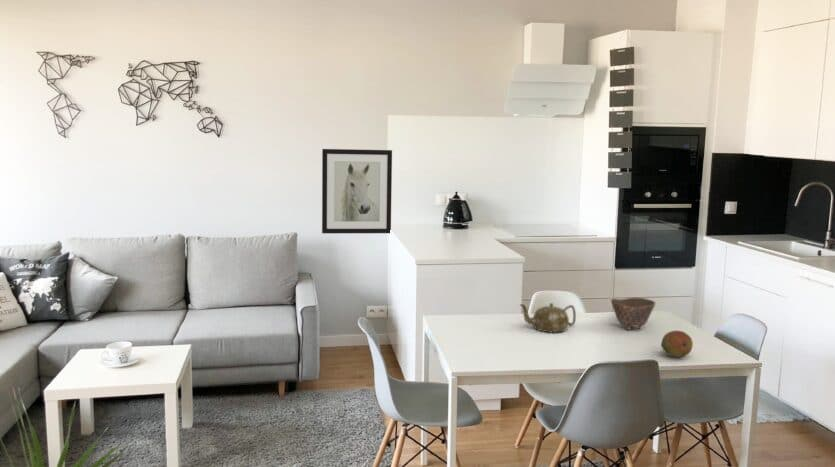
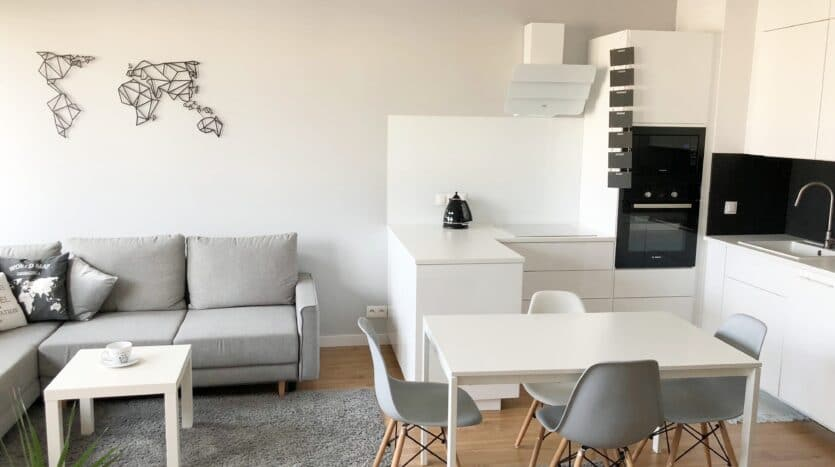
- wall art [321,148,393,234]
- teapot [519,302,577,333]
- bowl [610,297,657,331]
- fruit [660,330,694,358]
